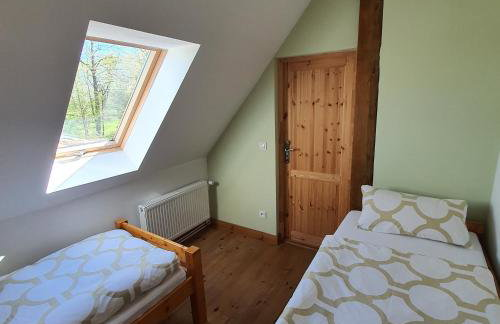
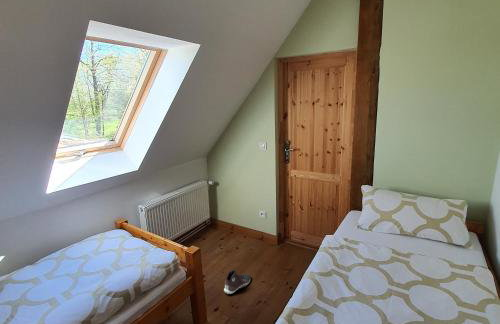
+ sneaker [223,269,252,295]
